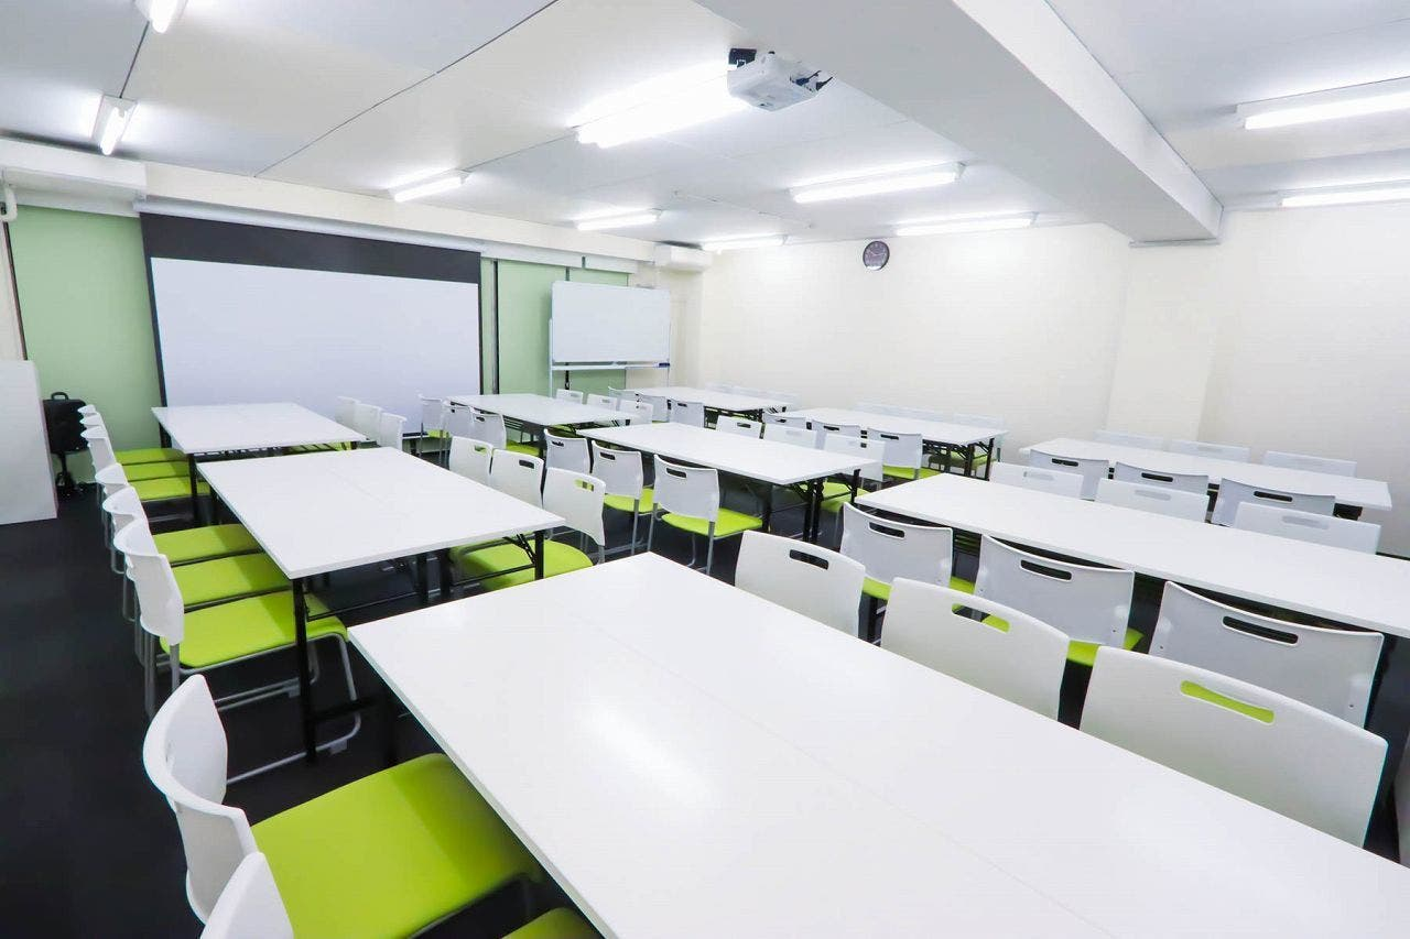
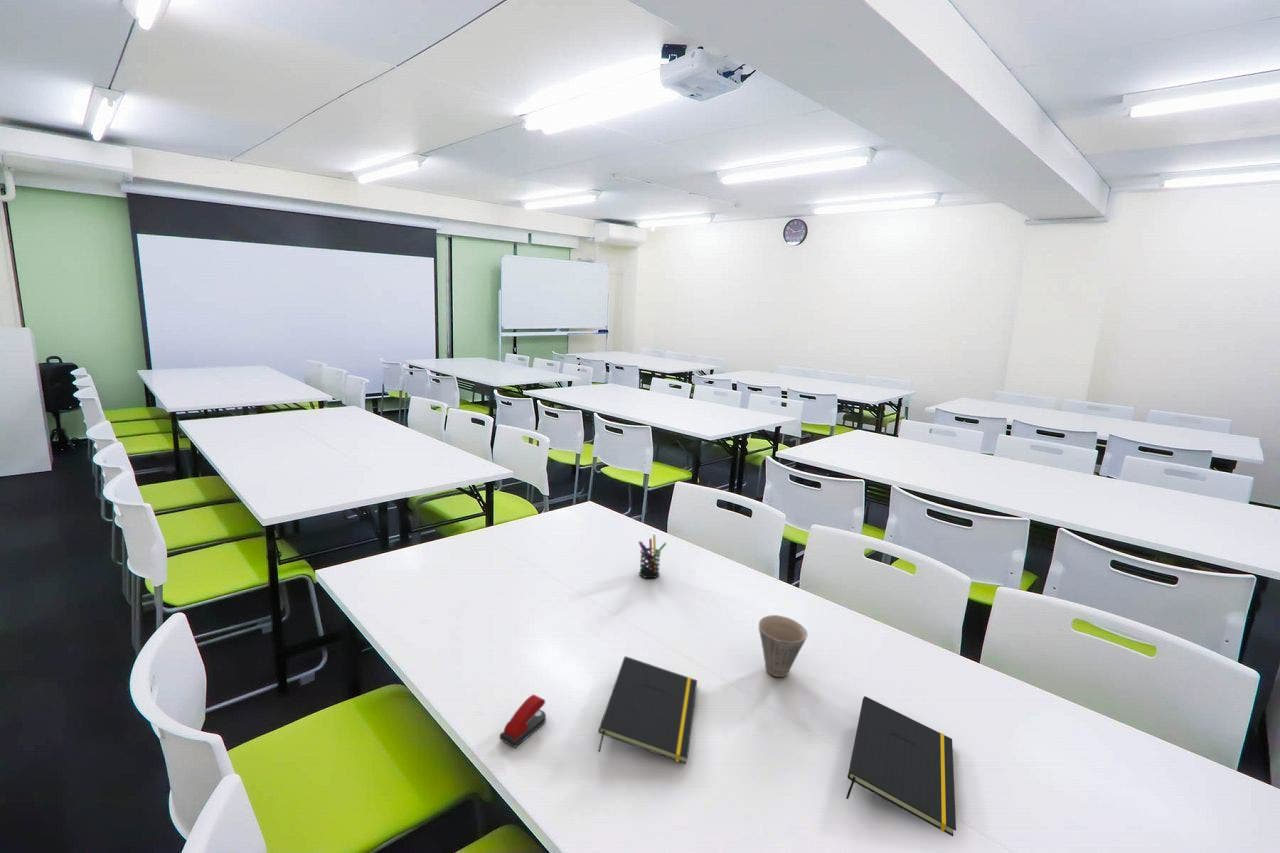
+ stapler [499,693,547,749]
+ cup [758,614,809,678]
+ notepad [845,695,957,837]
+ notepad [597,655,698,765]
+ pen holder [638,534,668,579]
